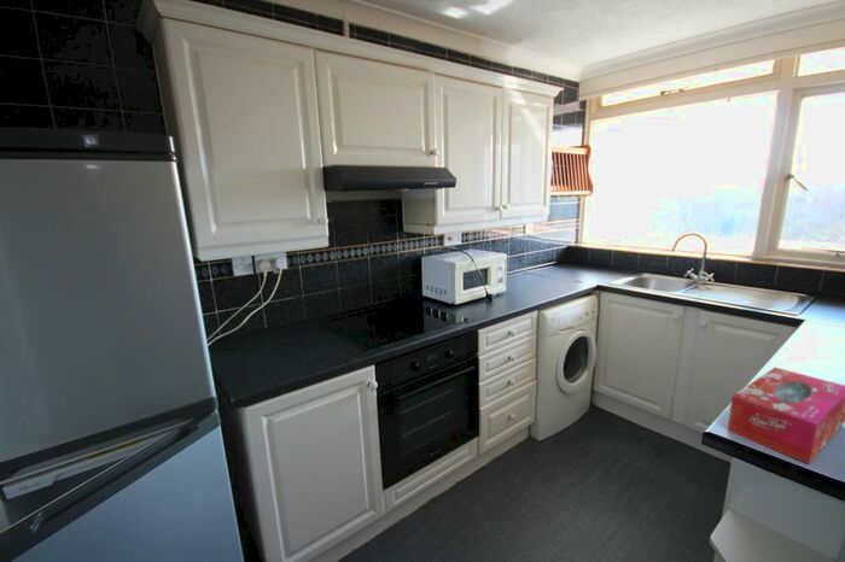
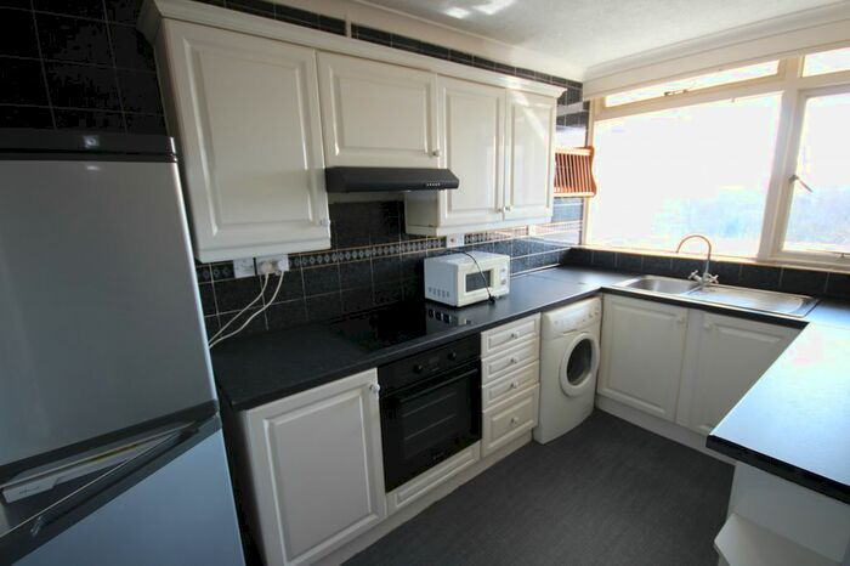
- tissue box [727,367,845,466]
